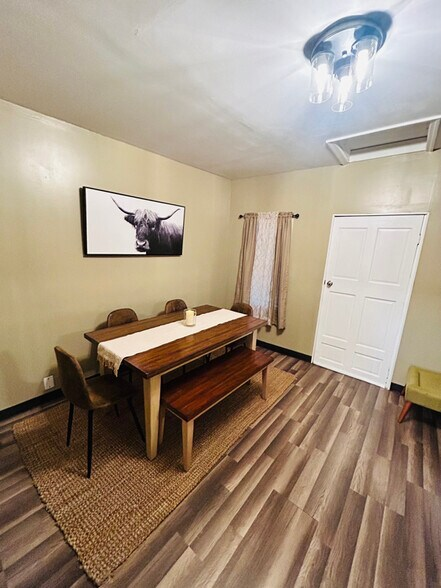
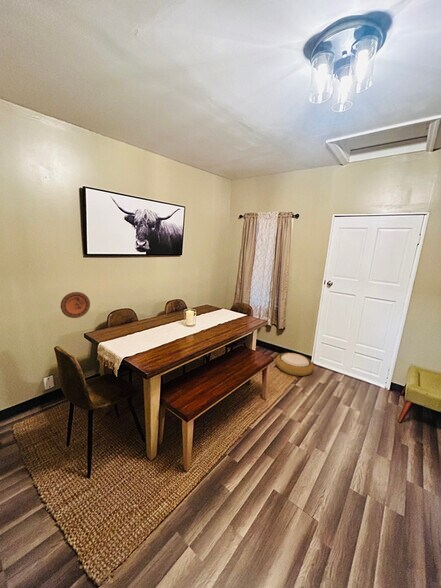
+ woven basket [275,352,315,377]
+ decorative plate [60,291,91,319]
